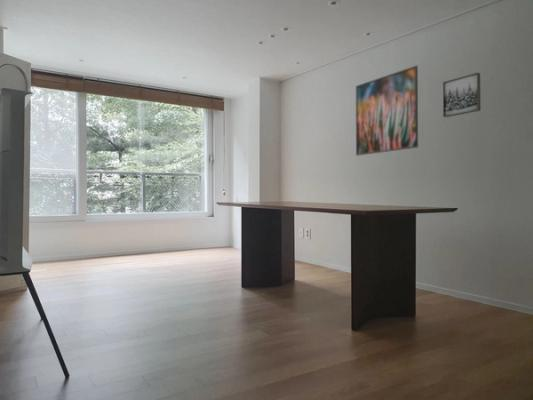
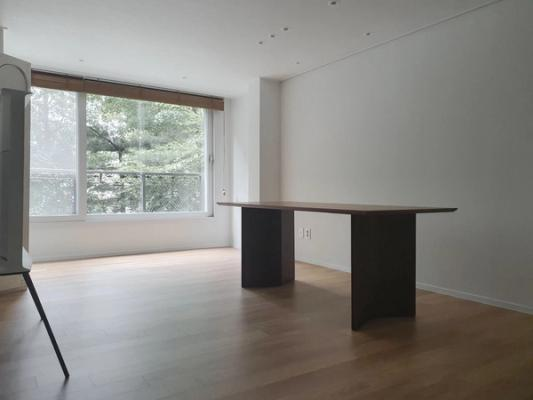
- wall art [442,72,481,118]
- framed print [355,65,419,157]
